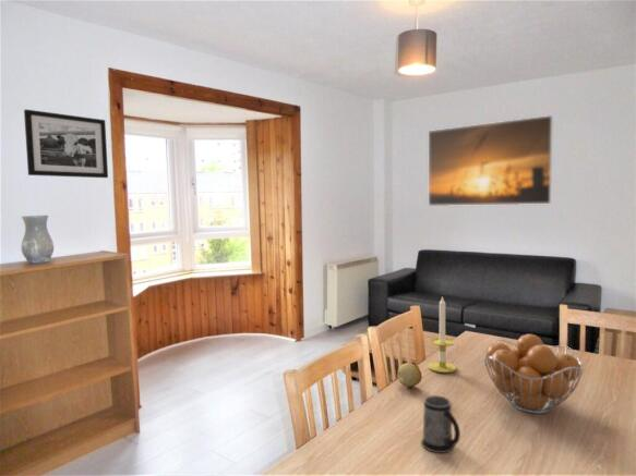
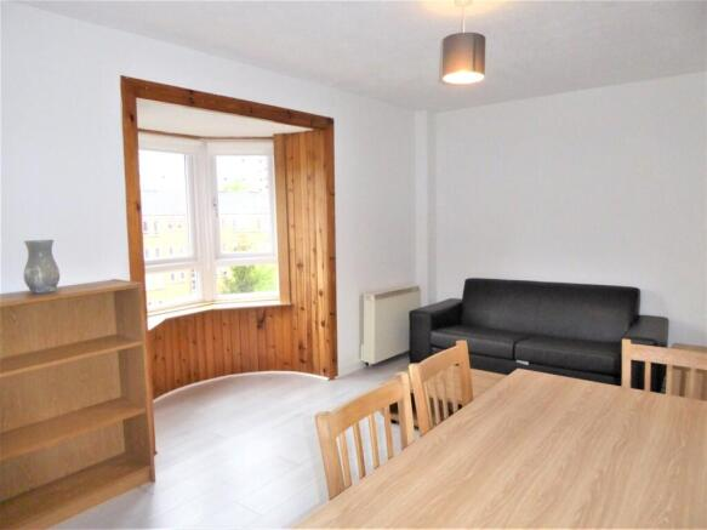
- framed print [428,114,554,207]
- mug [420,394,461,454]
- candle [428,295,457,374]
- fruit [397,362,423,388]
- picture frame [23,109,109,179]
- fruit basket [482,333,585,415]
